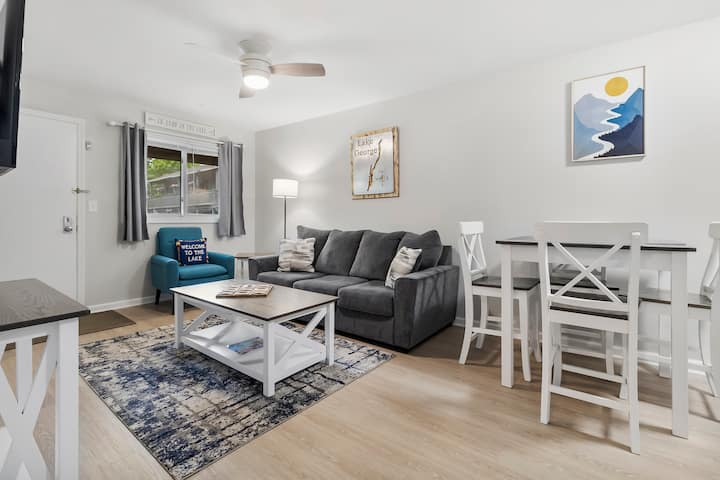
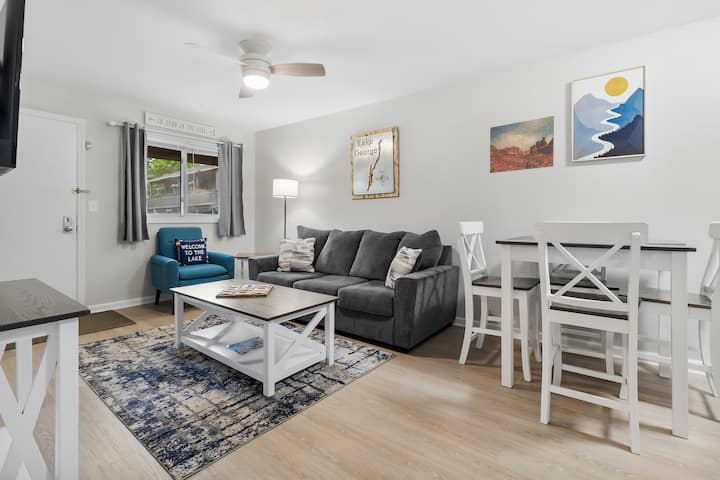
+ wall art [489,115,555,174]
